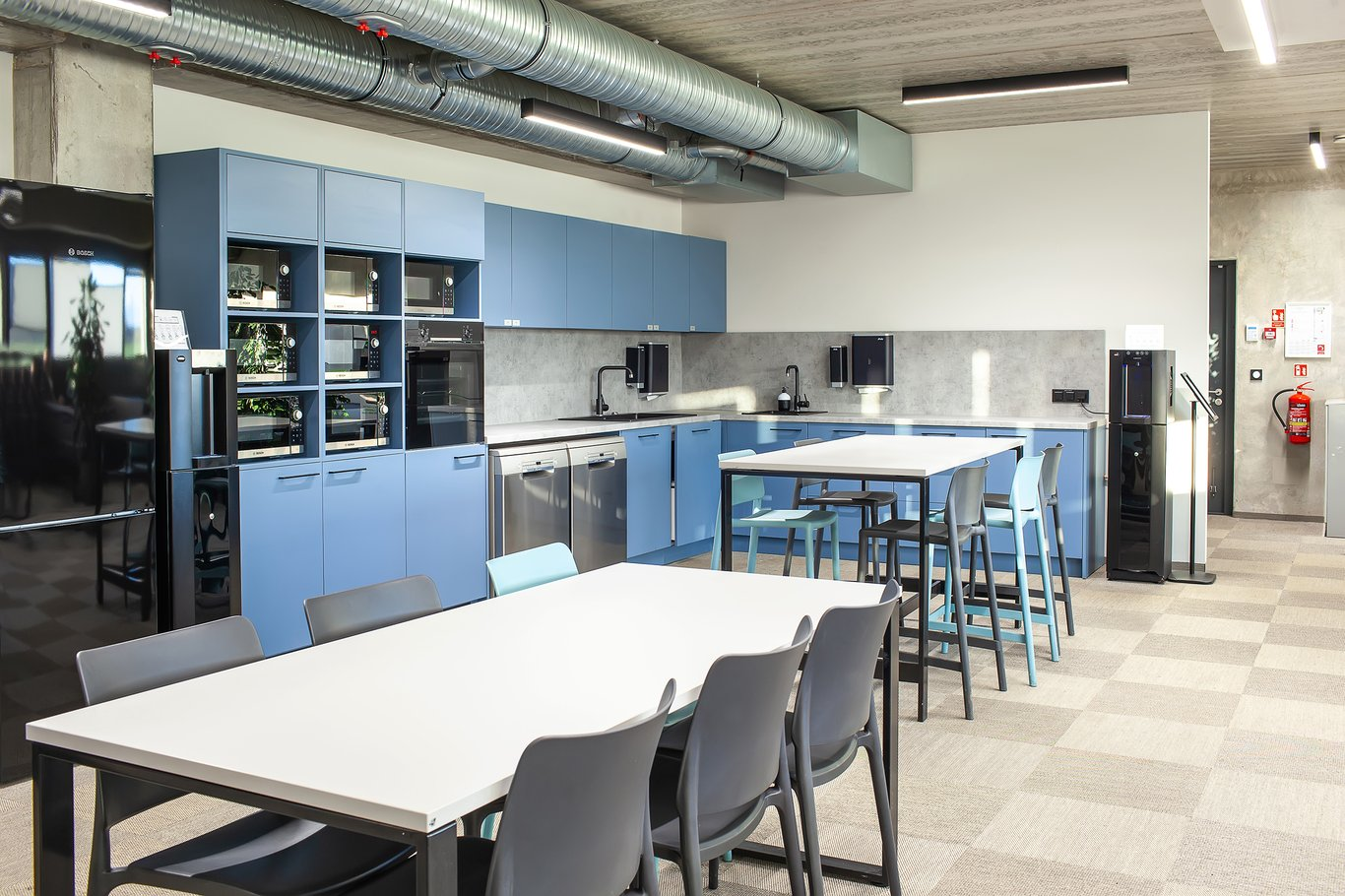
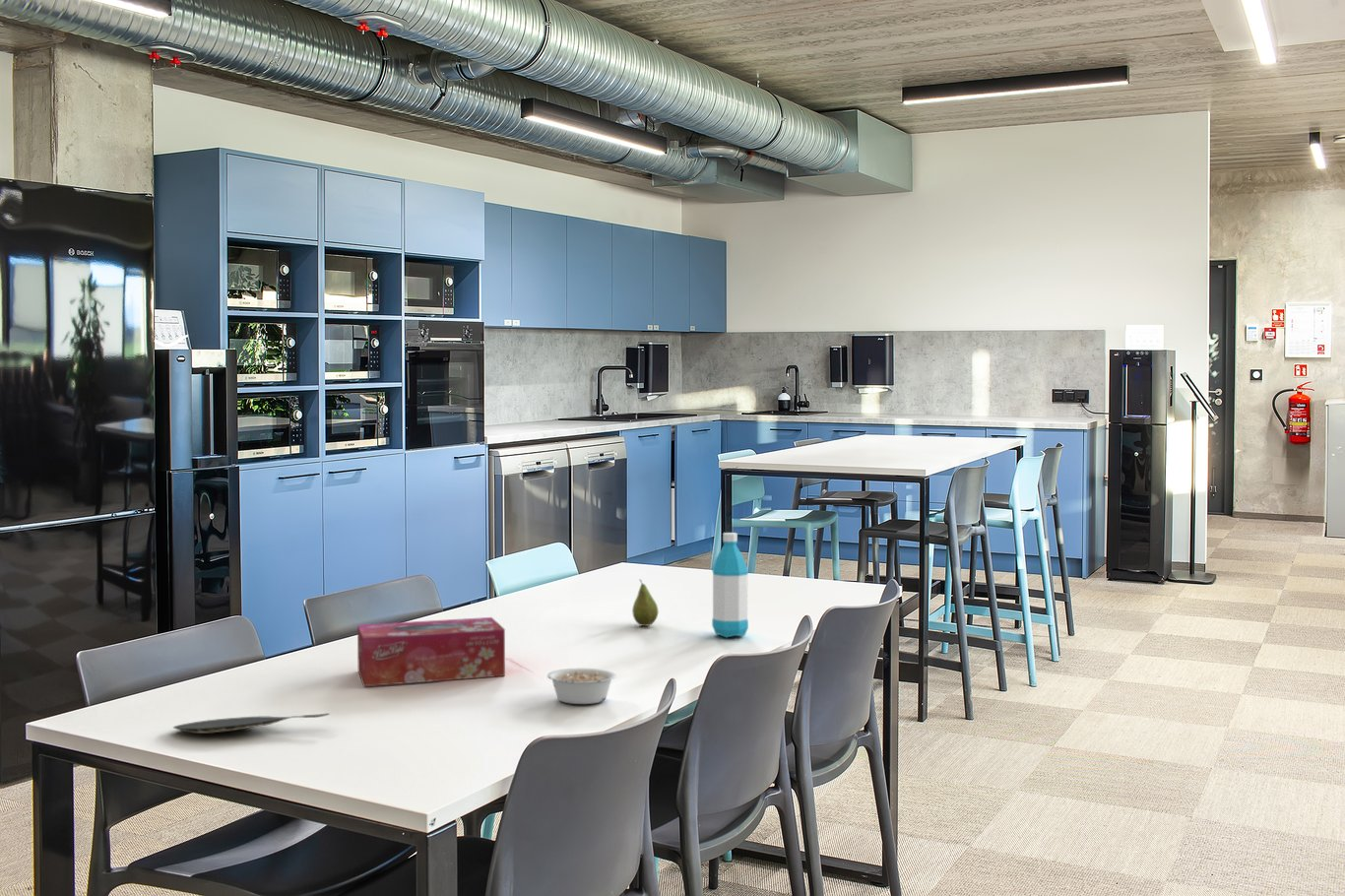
+ tissue box [356,616,506,687]
+ water bottle [711,532,749,639]
+ spoon [171,713,331,735]
+ legume [546,668,617,705]
+ fruit [631,578,660,627]
